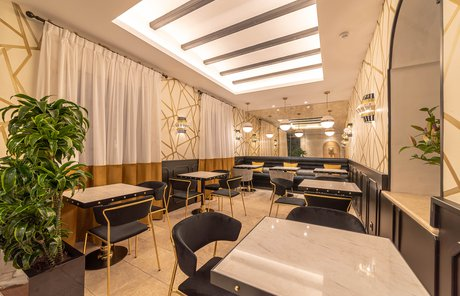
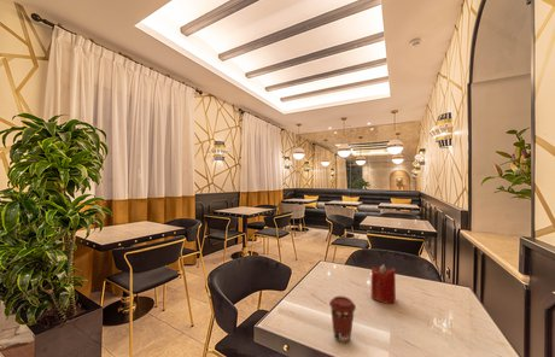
+ coffee cup [328,295,357,344]
+ candle [370,263,397,304]
